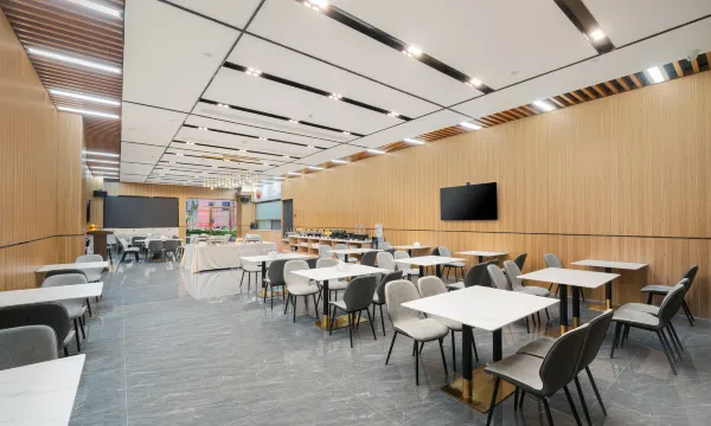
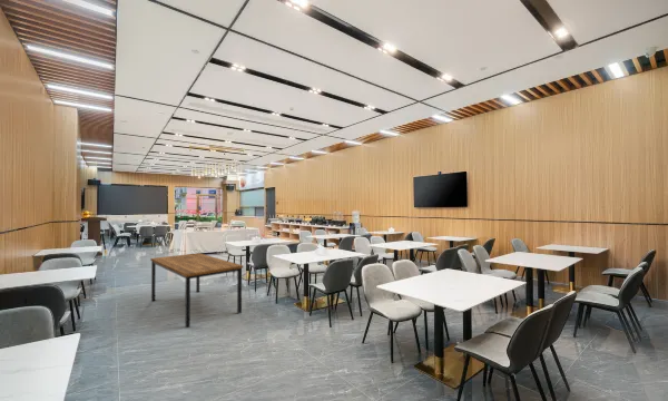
+ dining table [148,247,244,329]
